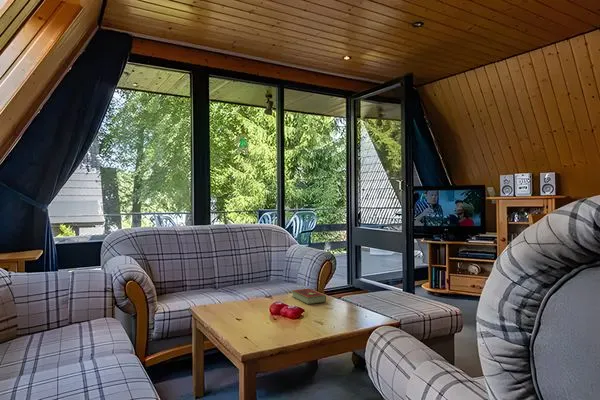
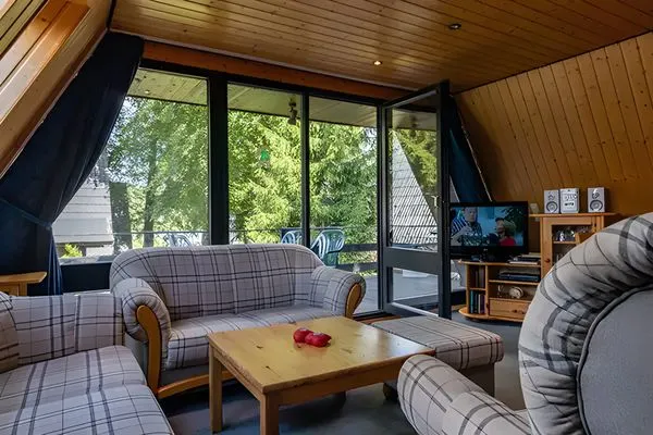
- hardcover book [291,287,327,306]
